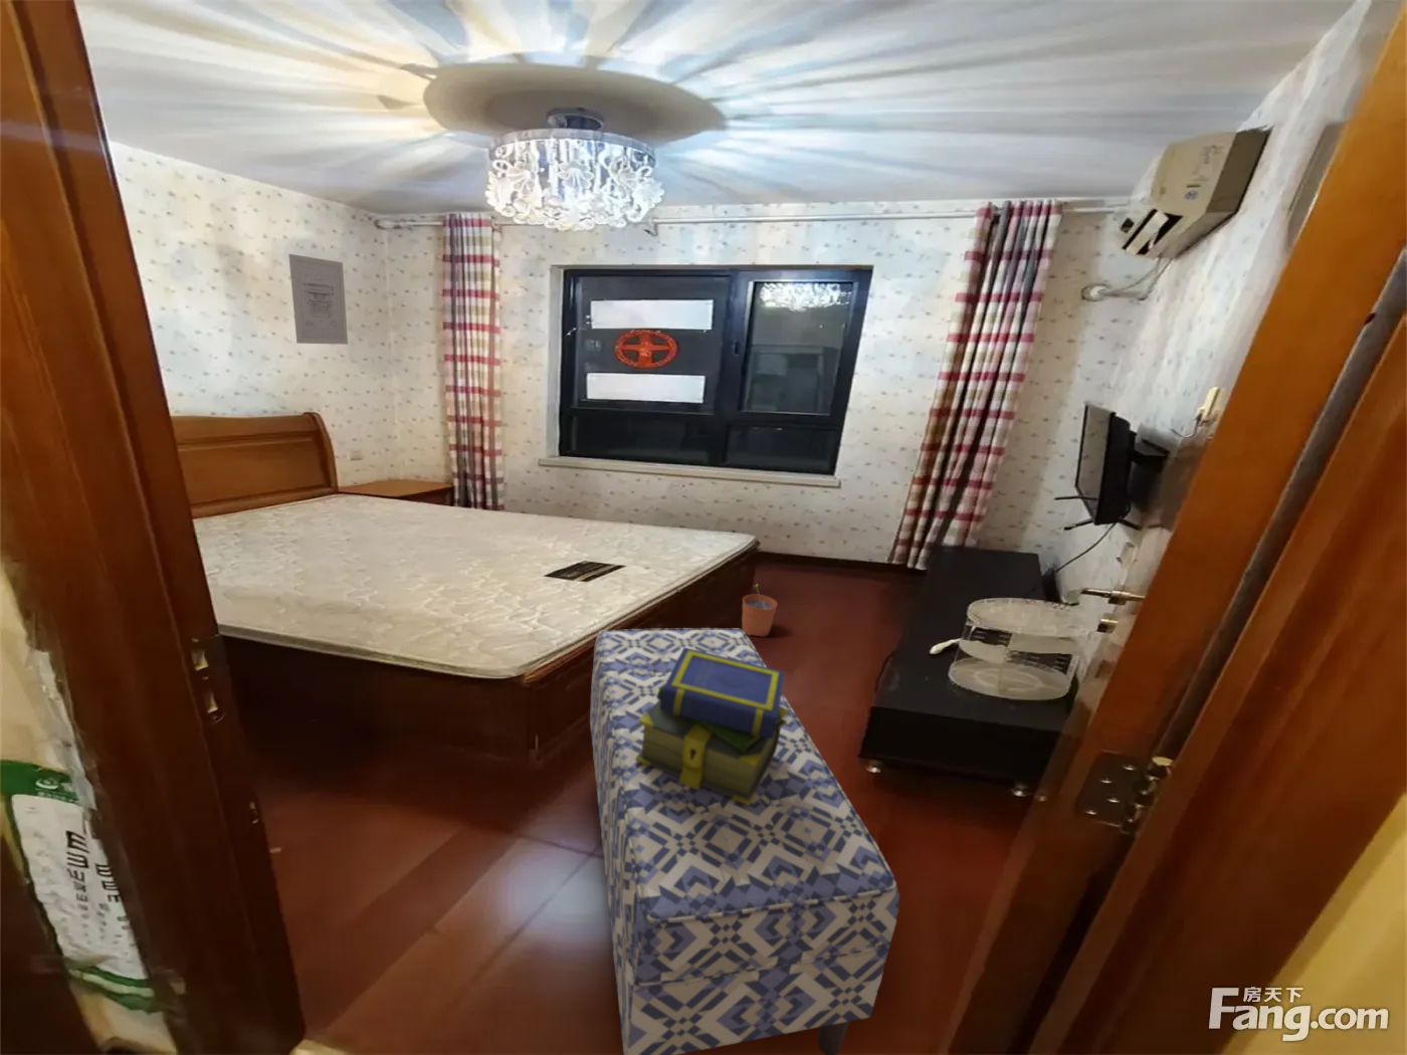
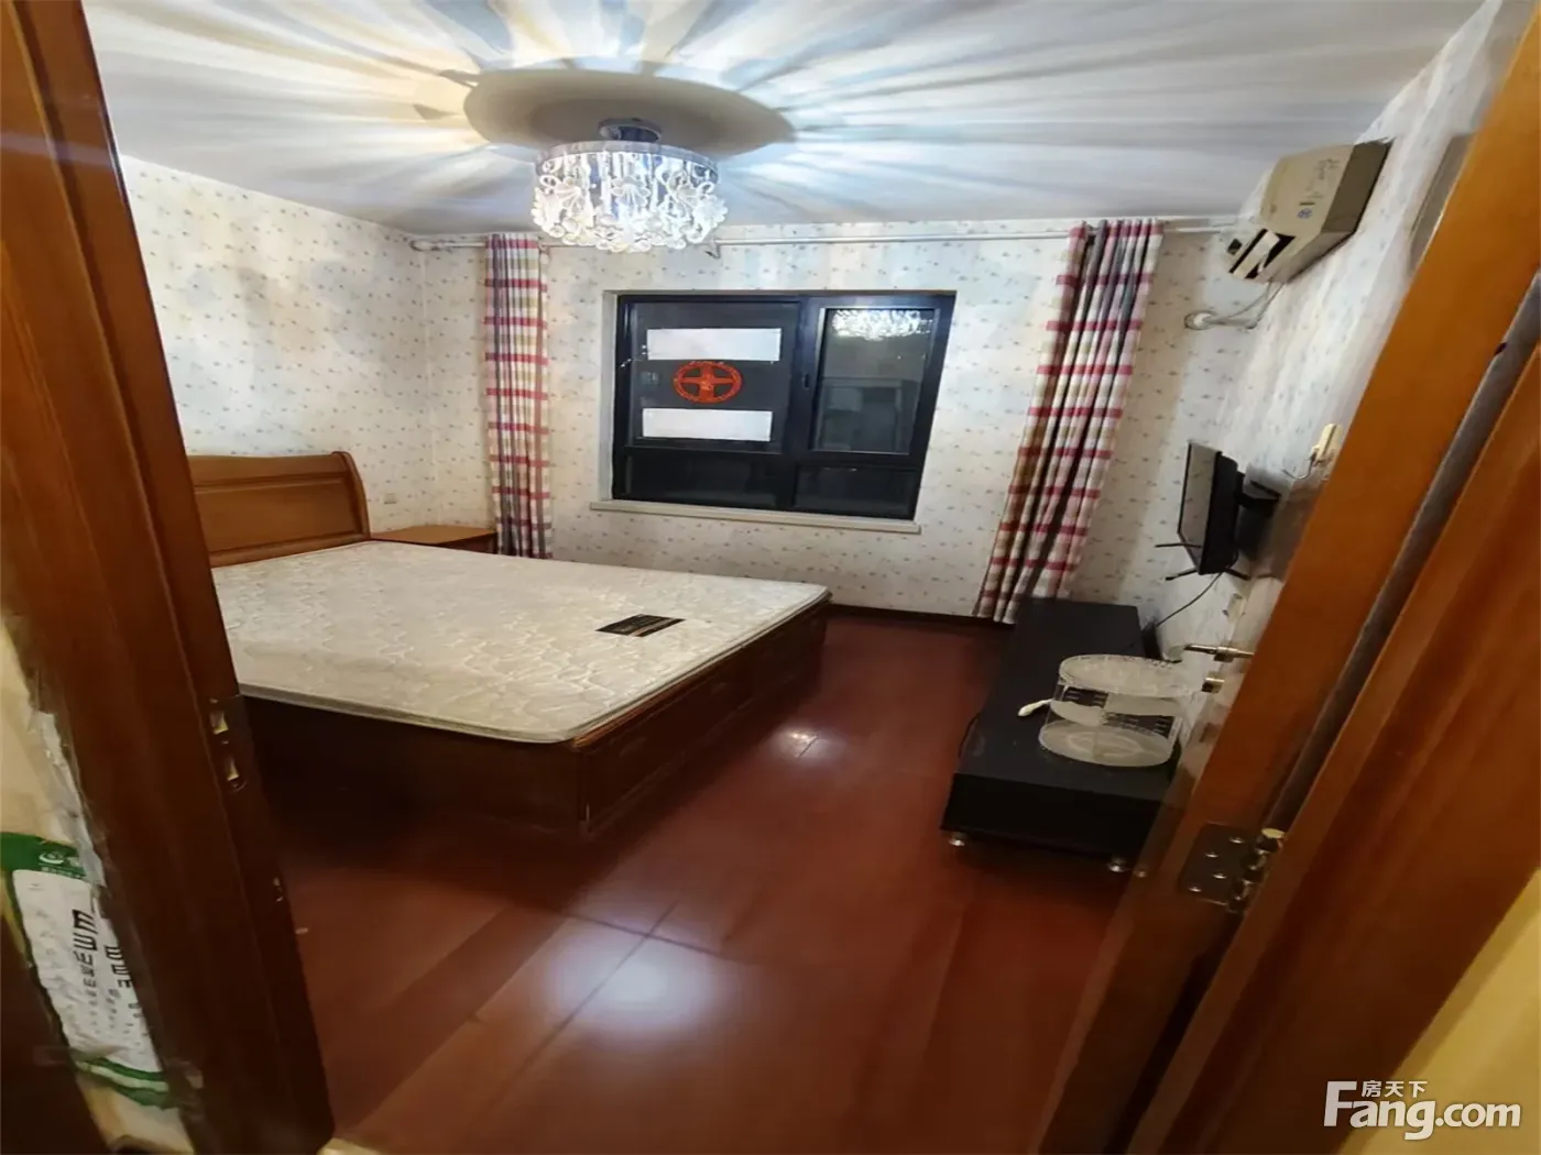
- plant pot [741,583,778,638]
- bench [589,627,901,1055]
- stack of books [636,648,789,805]
- wall art [287,253,349,346]
